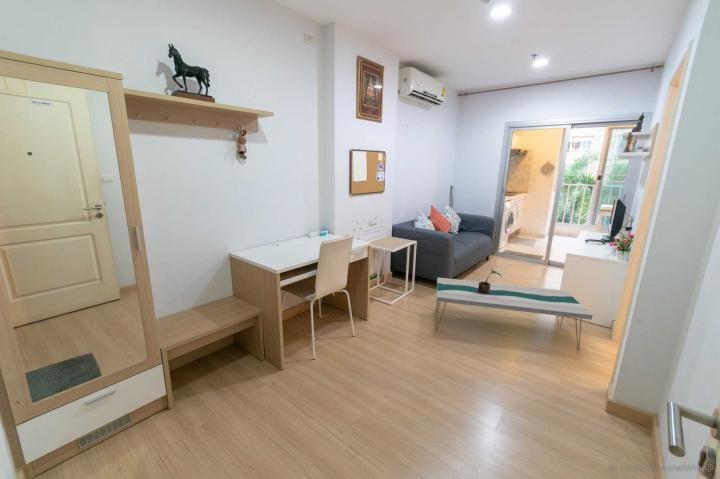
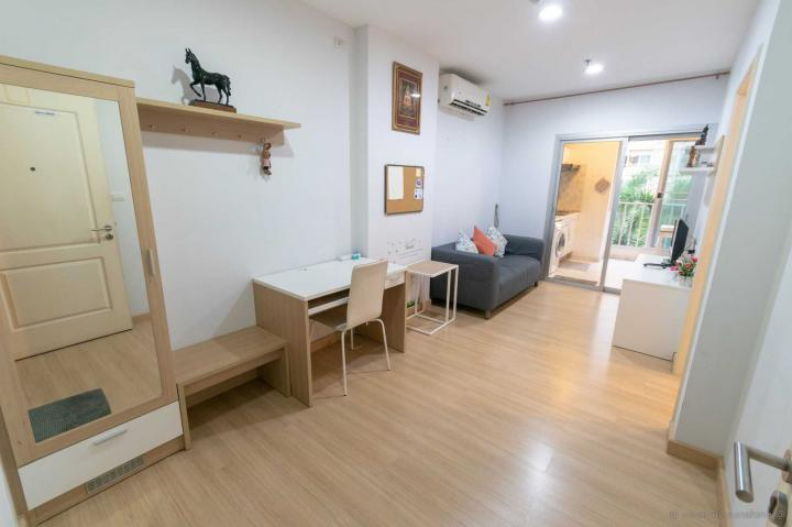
- potted plant [477,267,503,294]
- coffee table [434,277,594,352]
